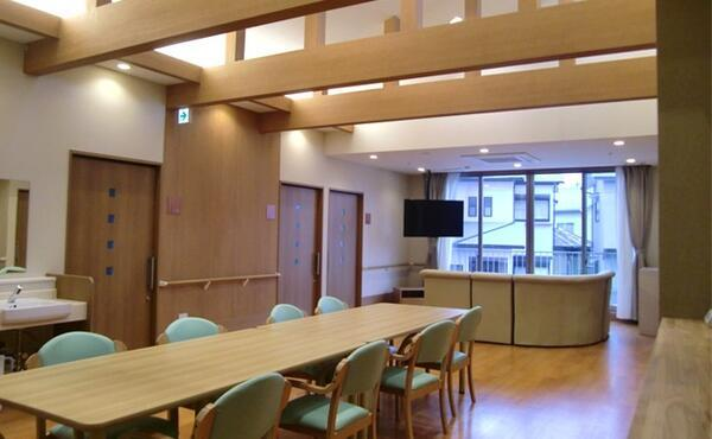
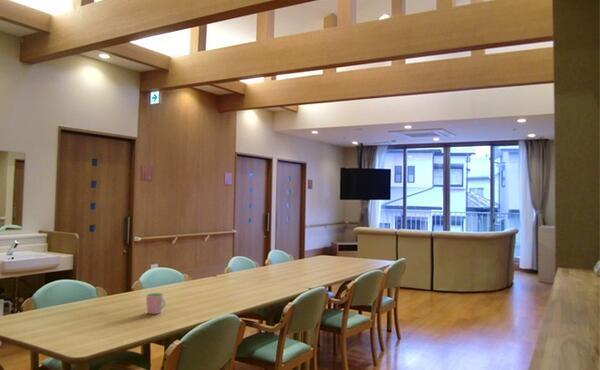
+ cup [145,292,167,315]
